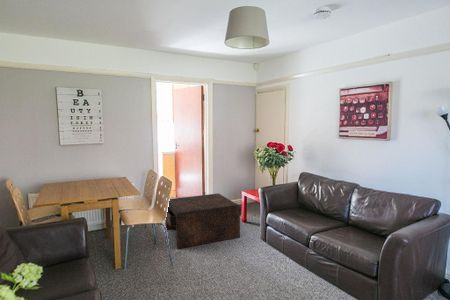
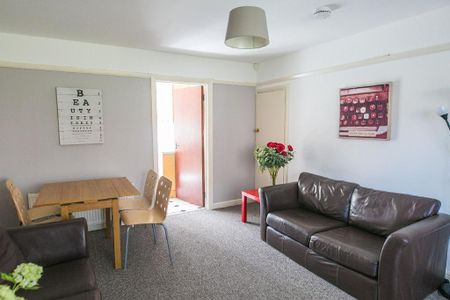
- coffee table [164,192,242,250]
